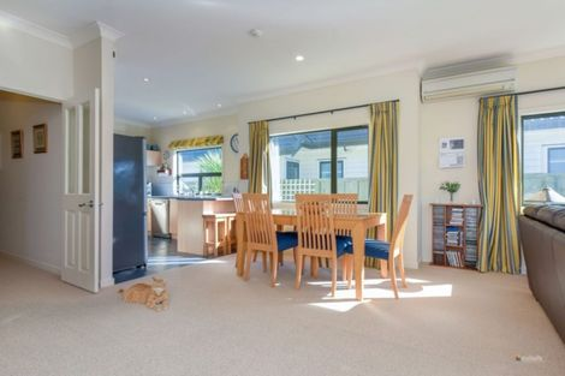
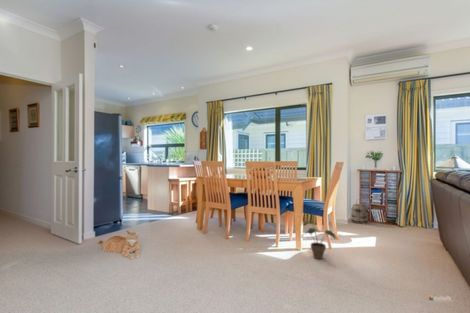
+ basket [350,198,370,225]
+ potted plant [300,220,337,260]
